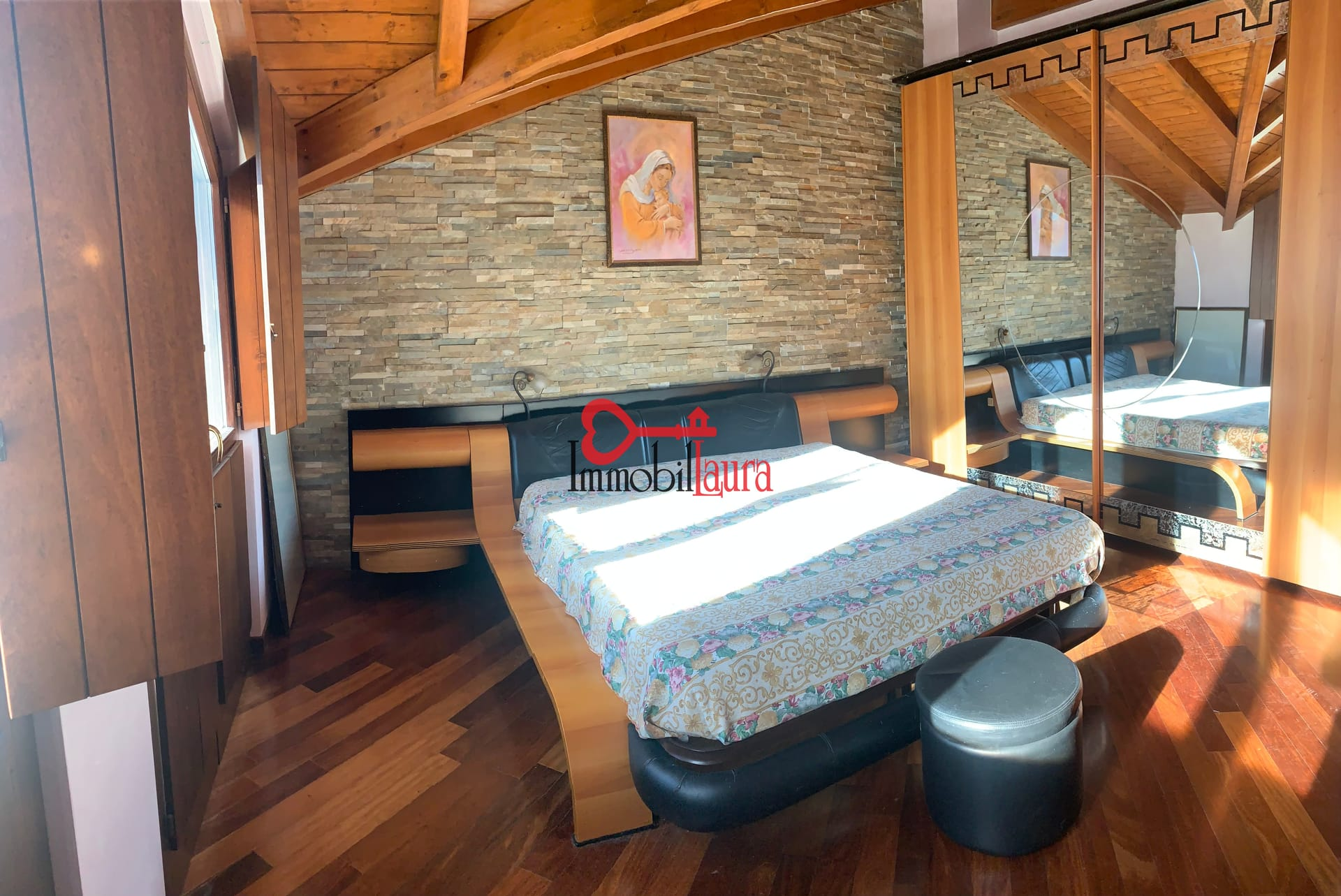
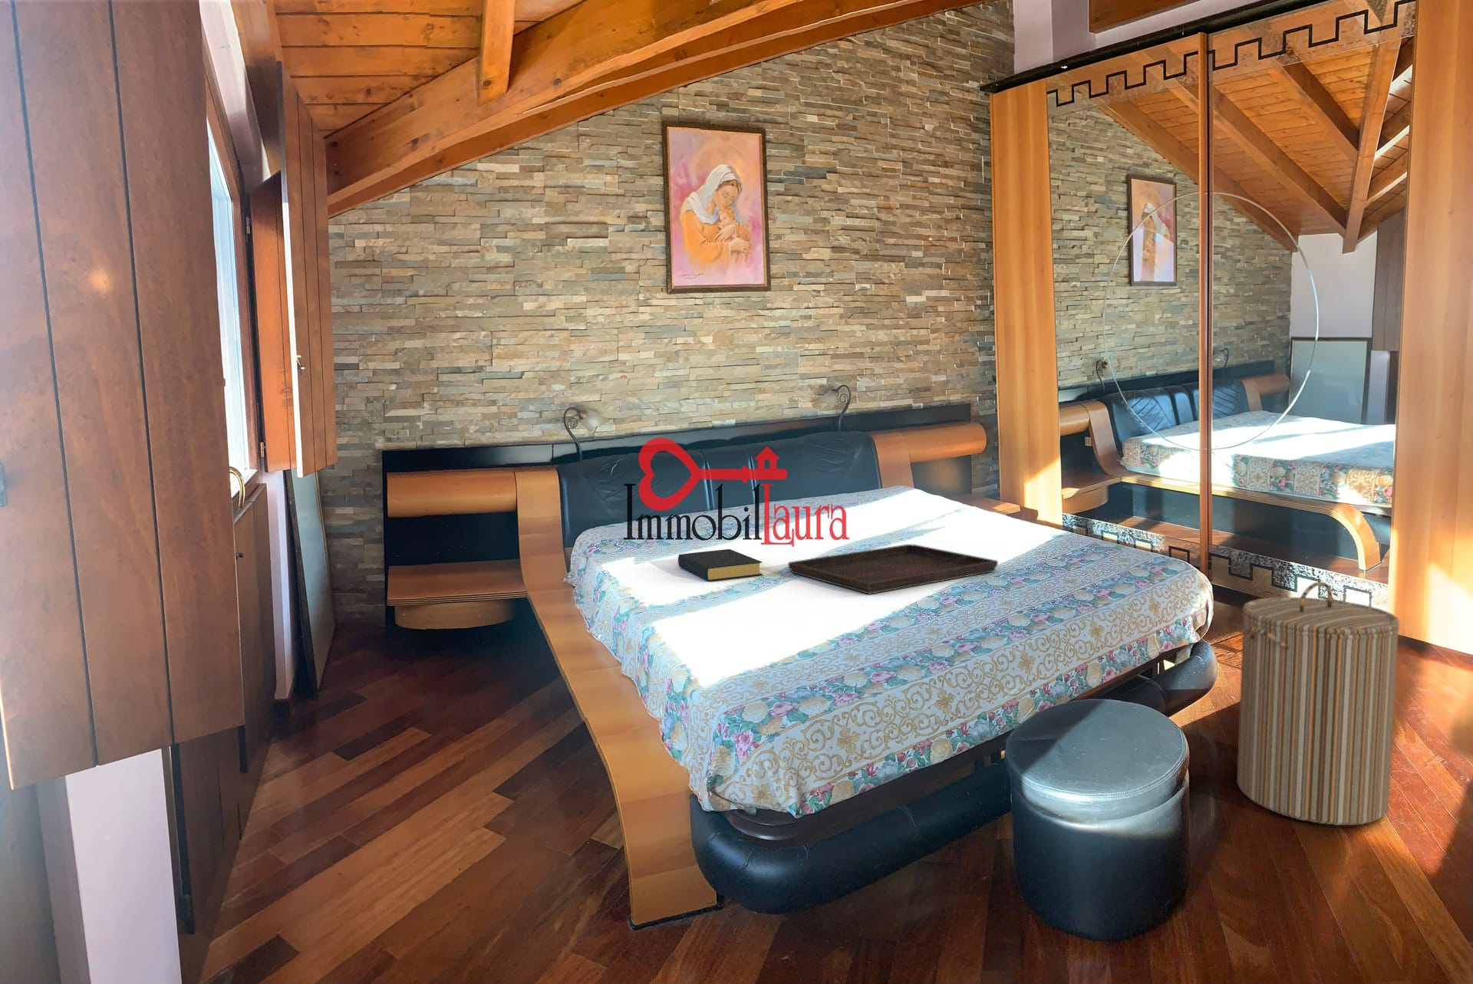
+ serving tray [788,544,998,595]
+ hardback book [678,548,763,582]
+ laundry hamper [1237,581,1401,826]
